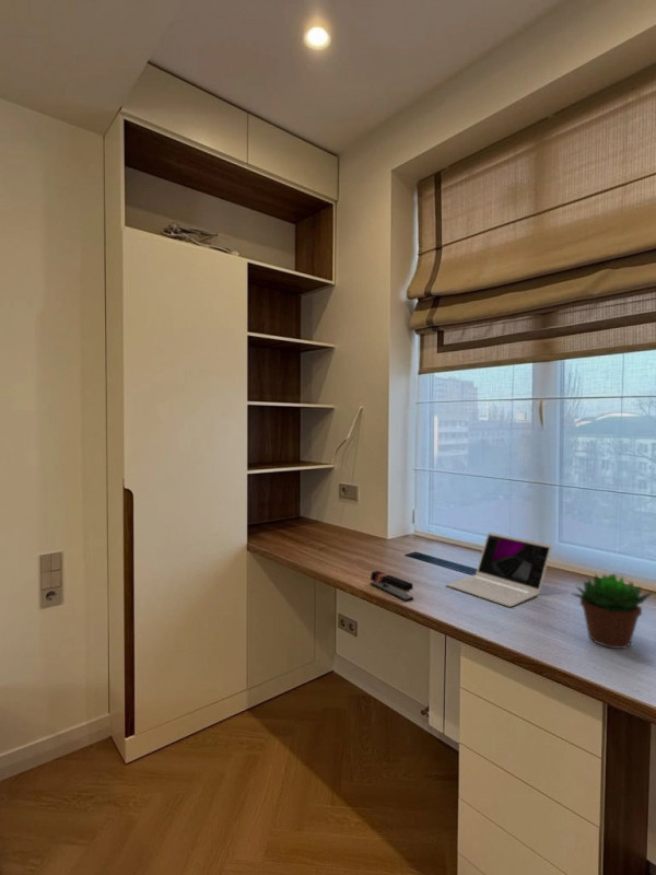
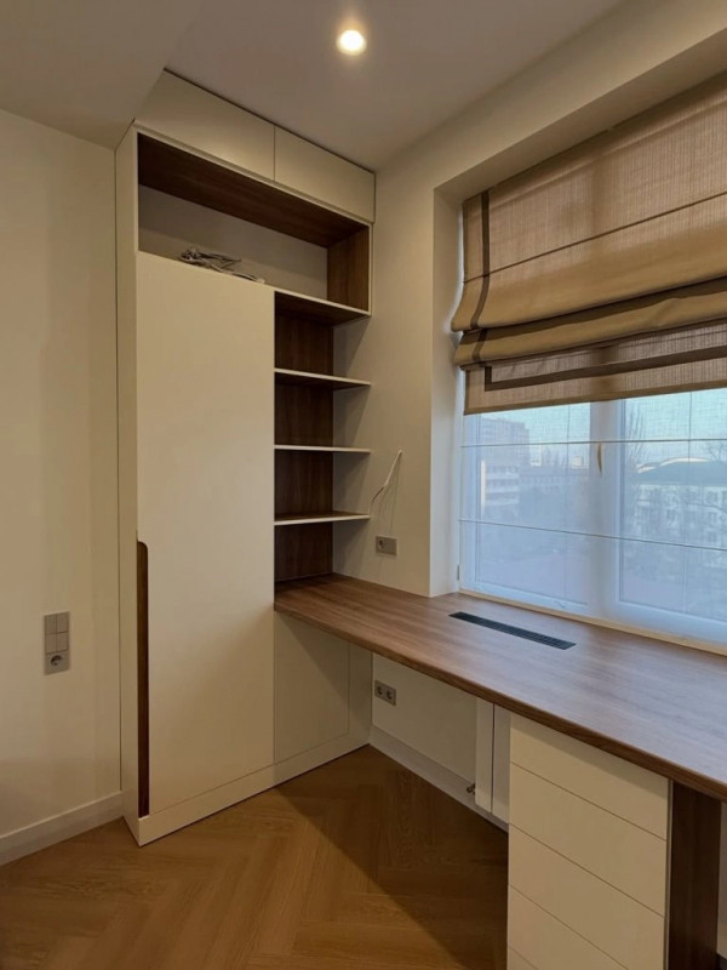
- succulent plant [570,572,654,650]
- laptop [445,532,552,608]
- stapler [370,570,414,603]
